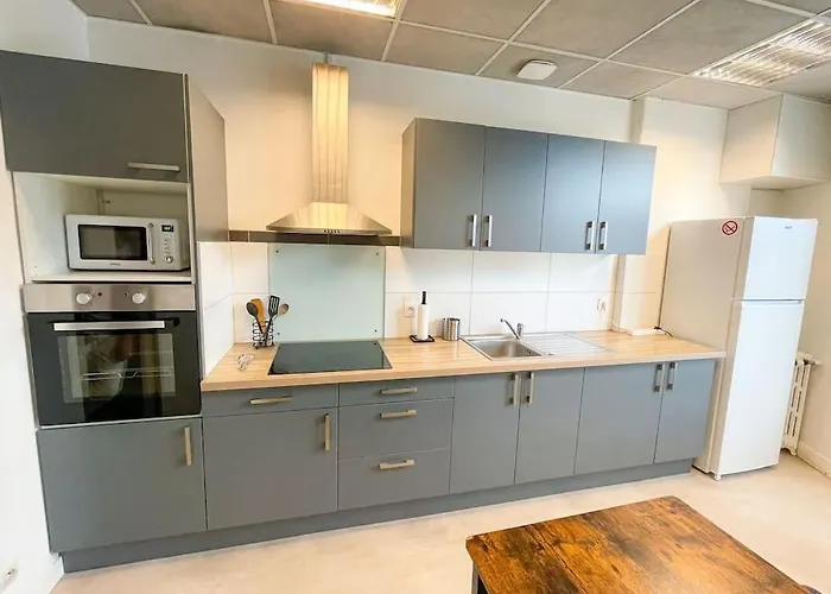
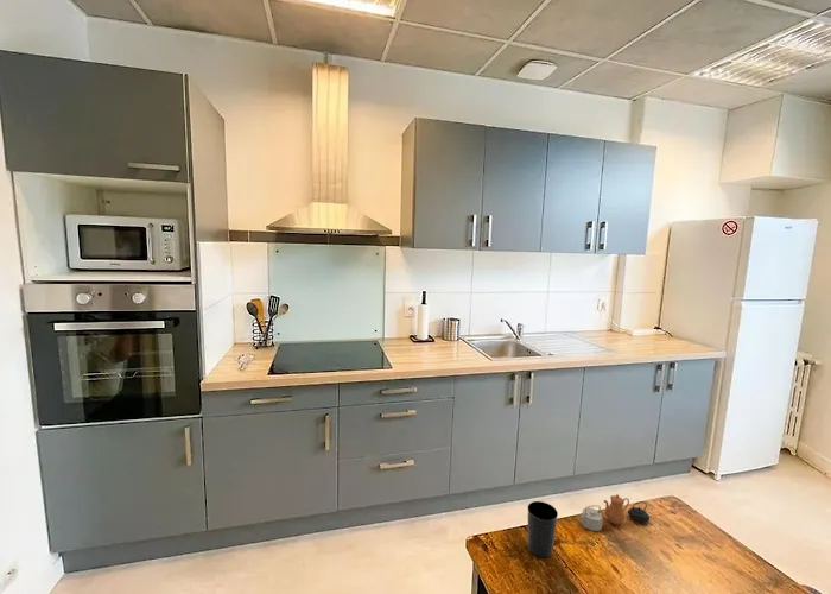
+ teapot [578,493,651,532]
+ cup [527,500,559,558]
